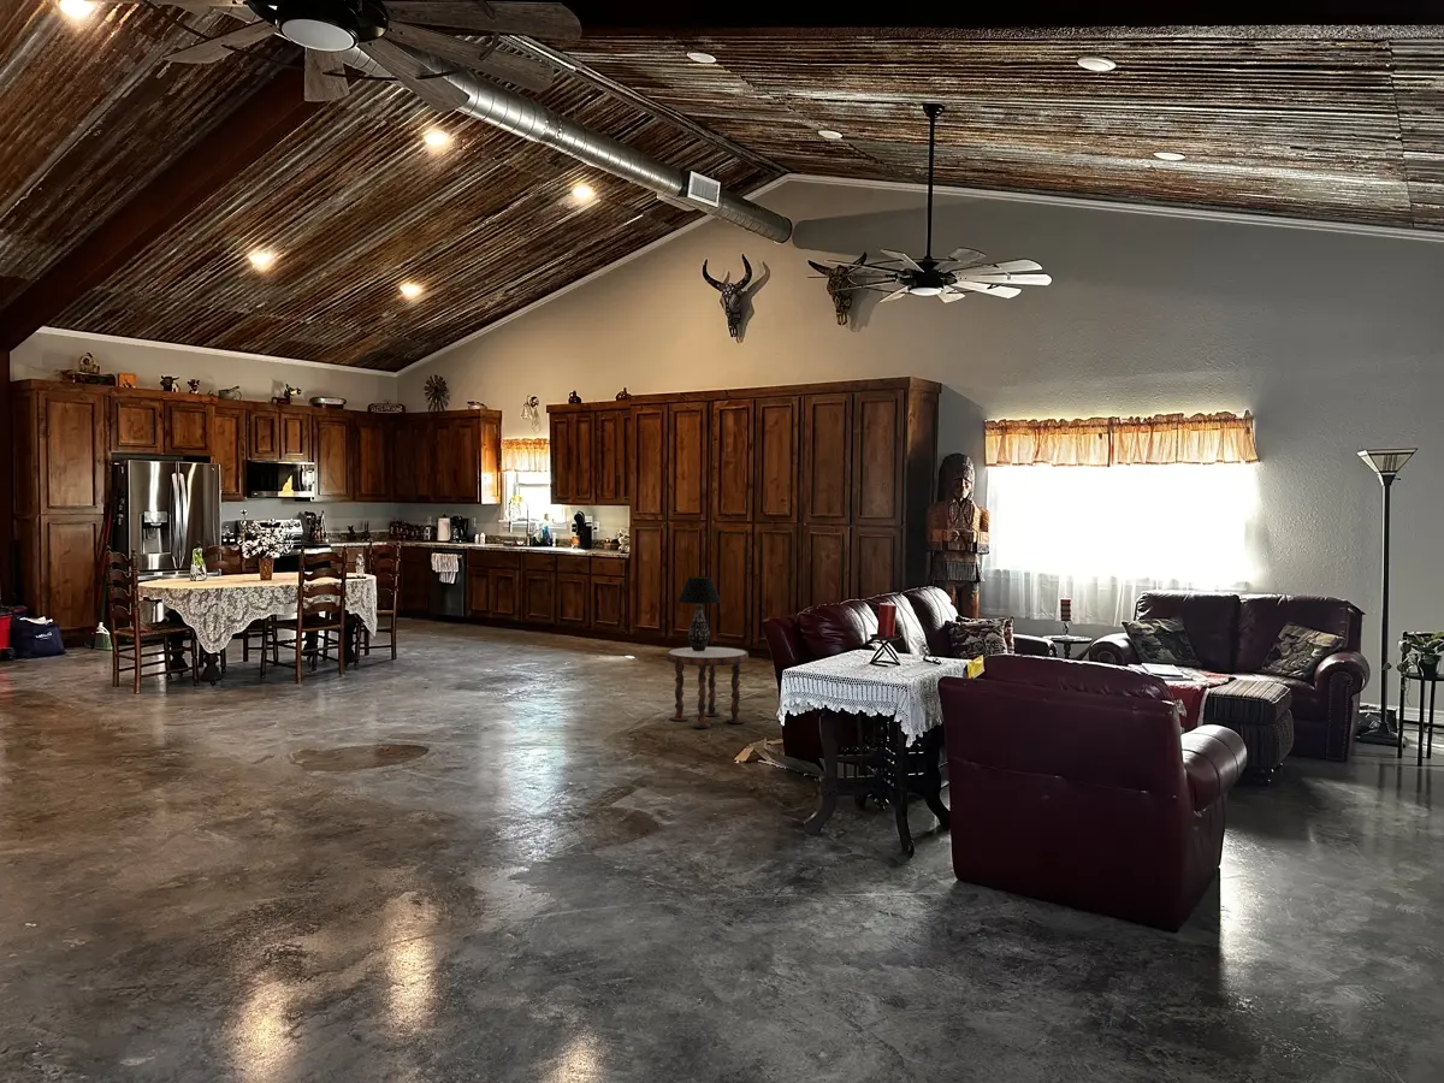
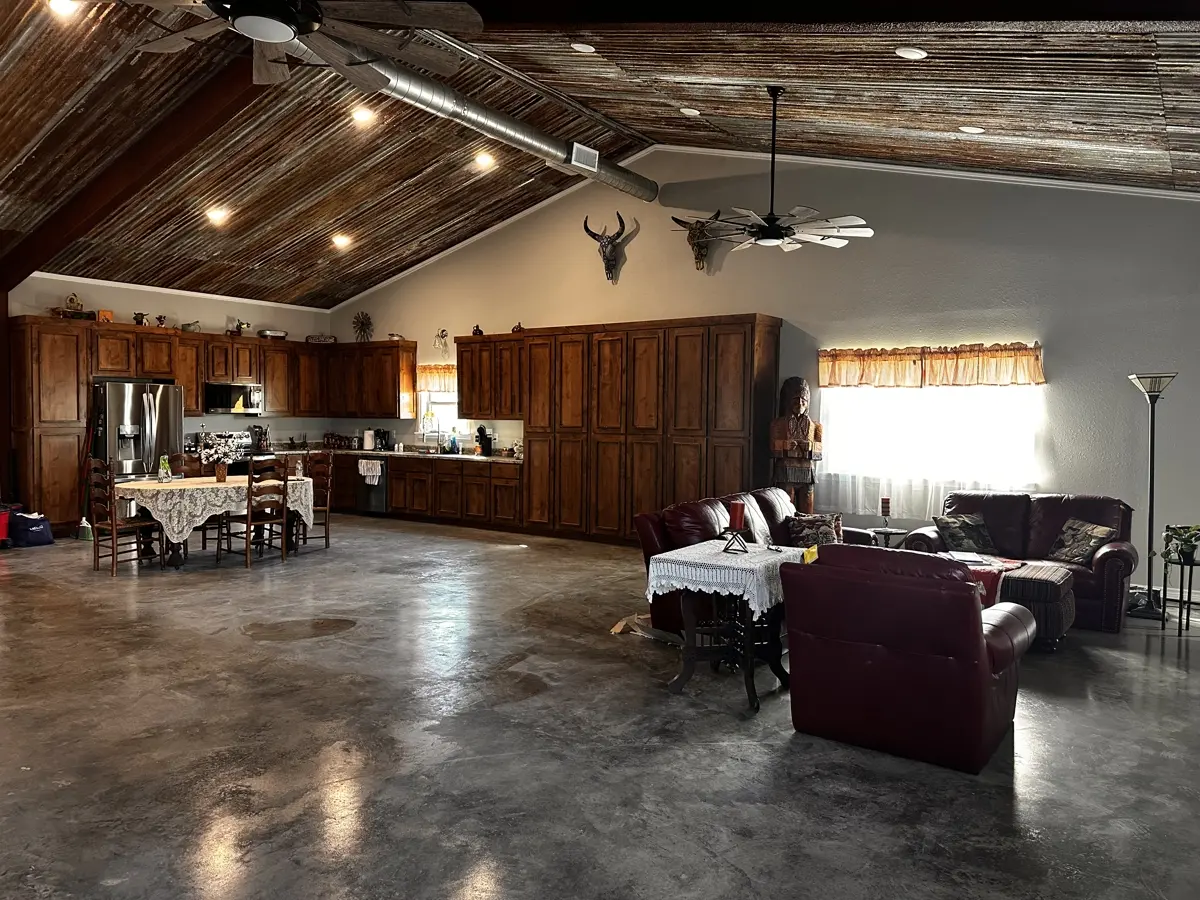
- table lamp [676,575,722,651]
- side table [665,645,750,729]
